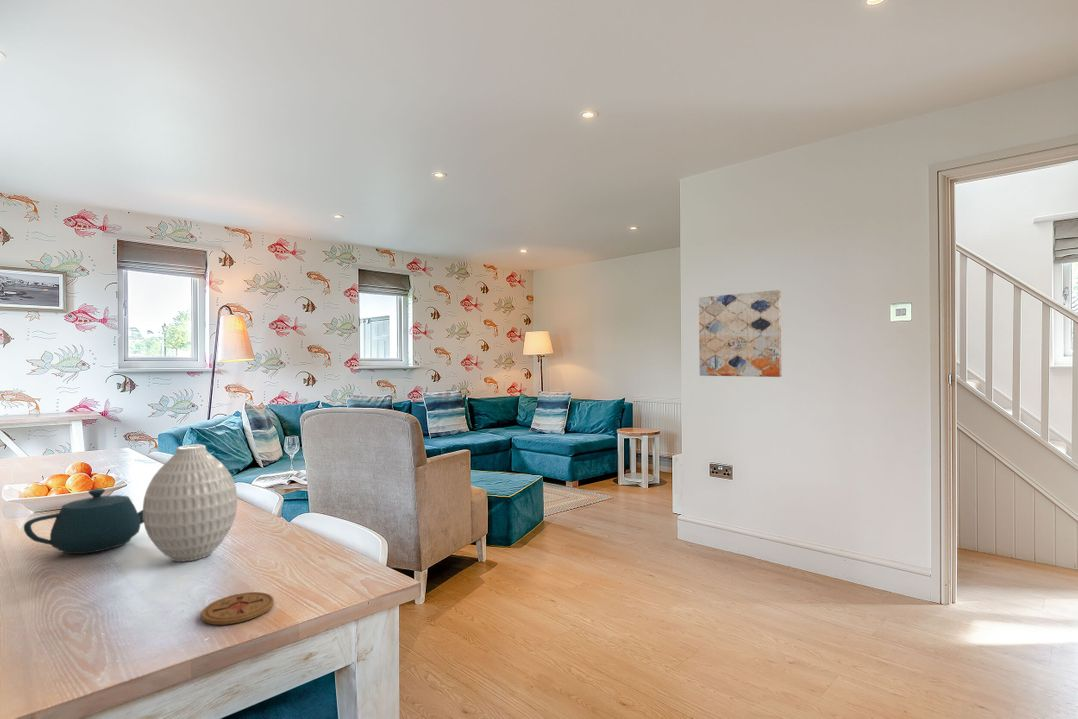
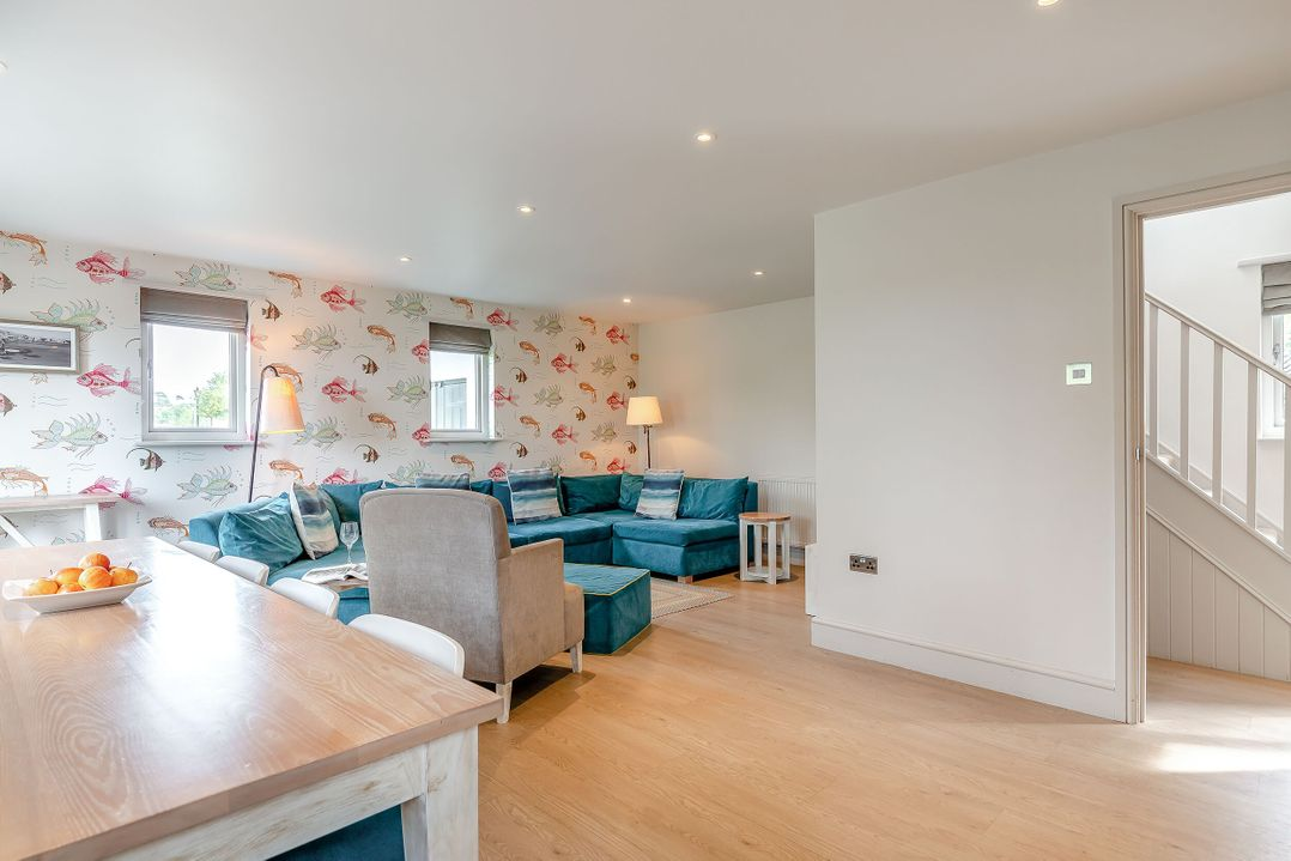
- teapot [23,488,144,555]
- vase [142,444,238,563]
- coaster [200,591,275,626]
- wall art [698,289,782,378]
